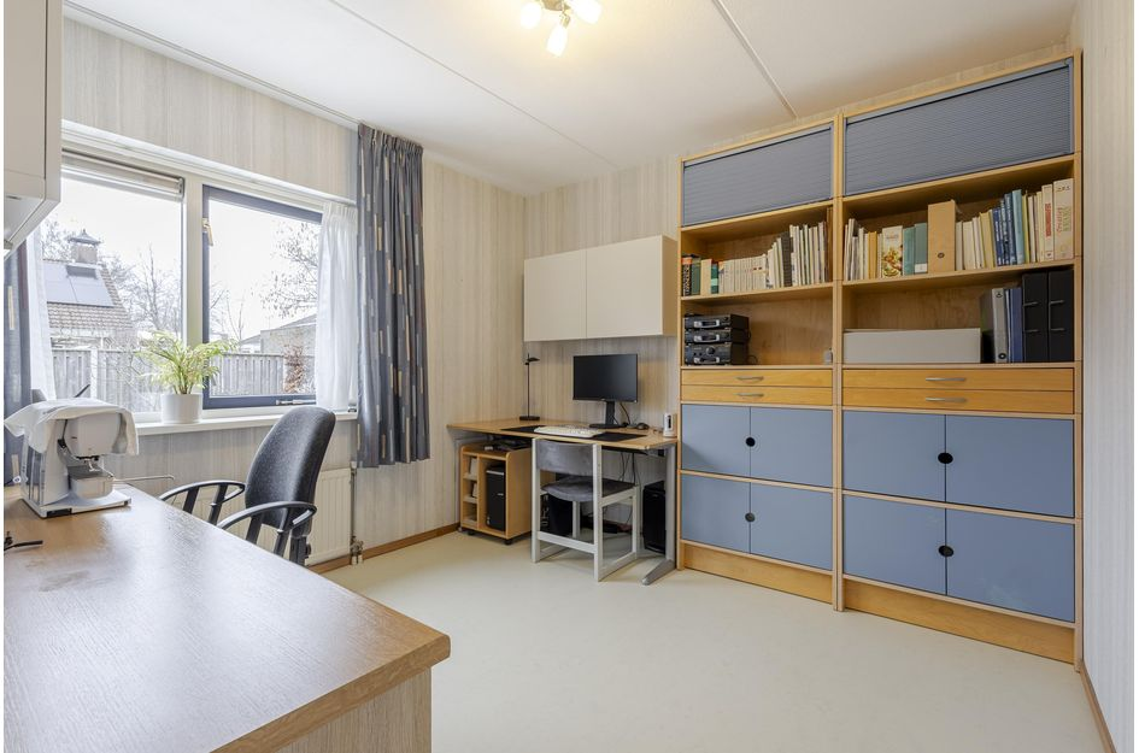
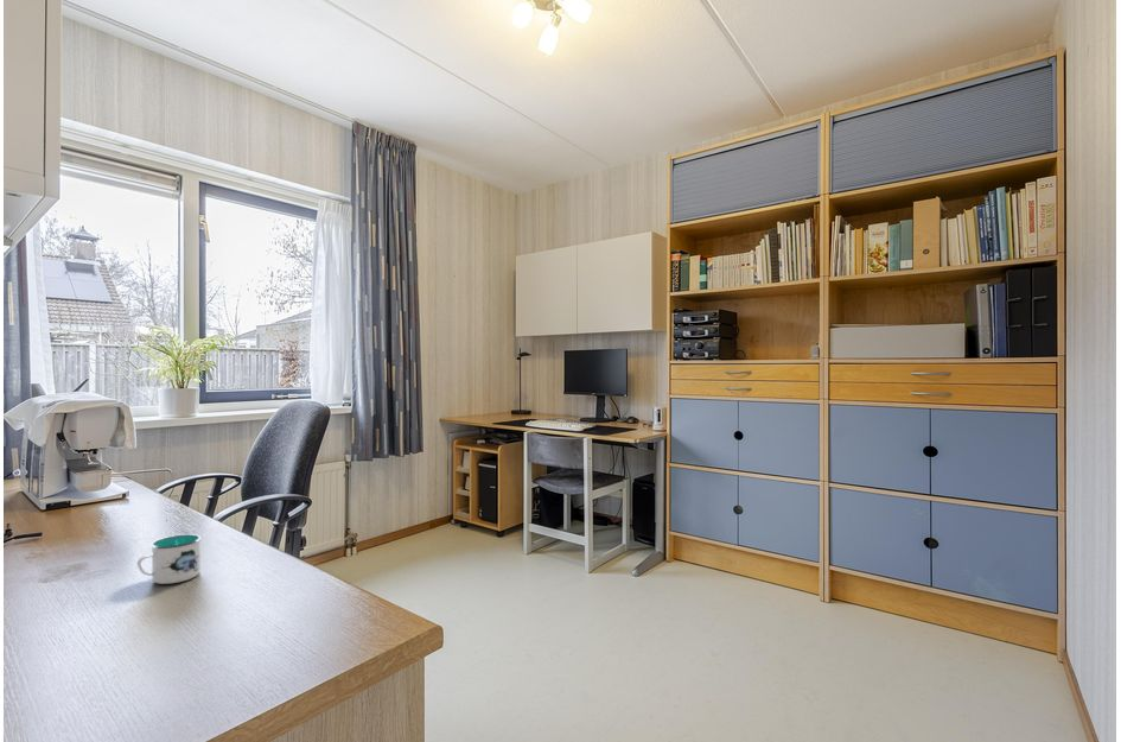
+ mug [136,533,203,585]
